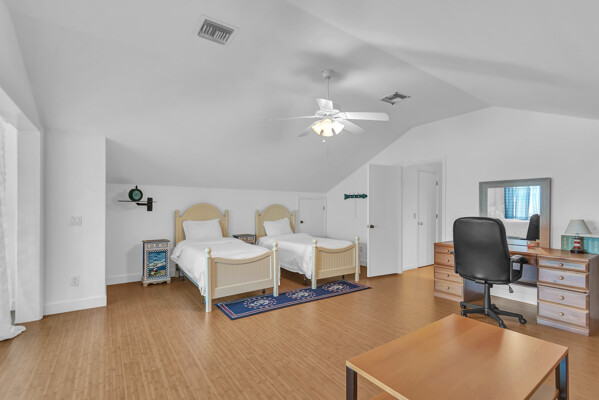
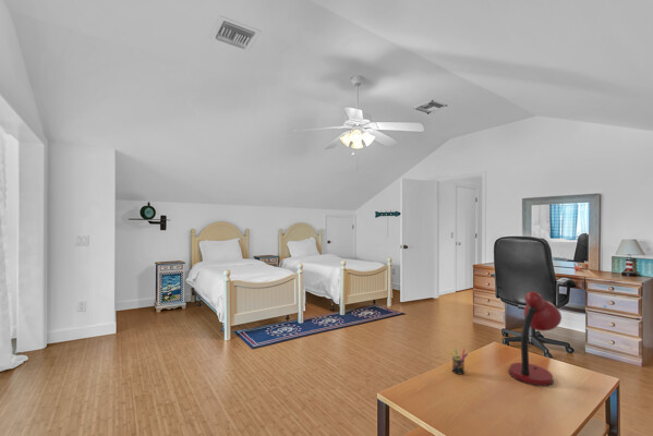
+ desk lamp [507,290,563,388]
+ pen holder [449,348,469,376]
